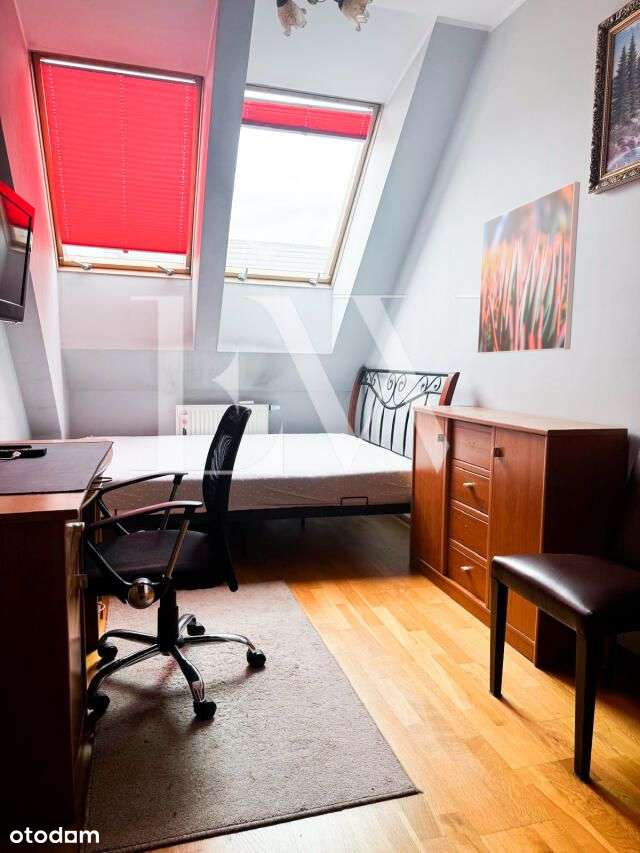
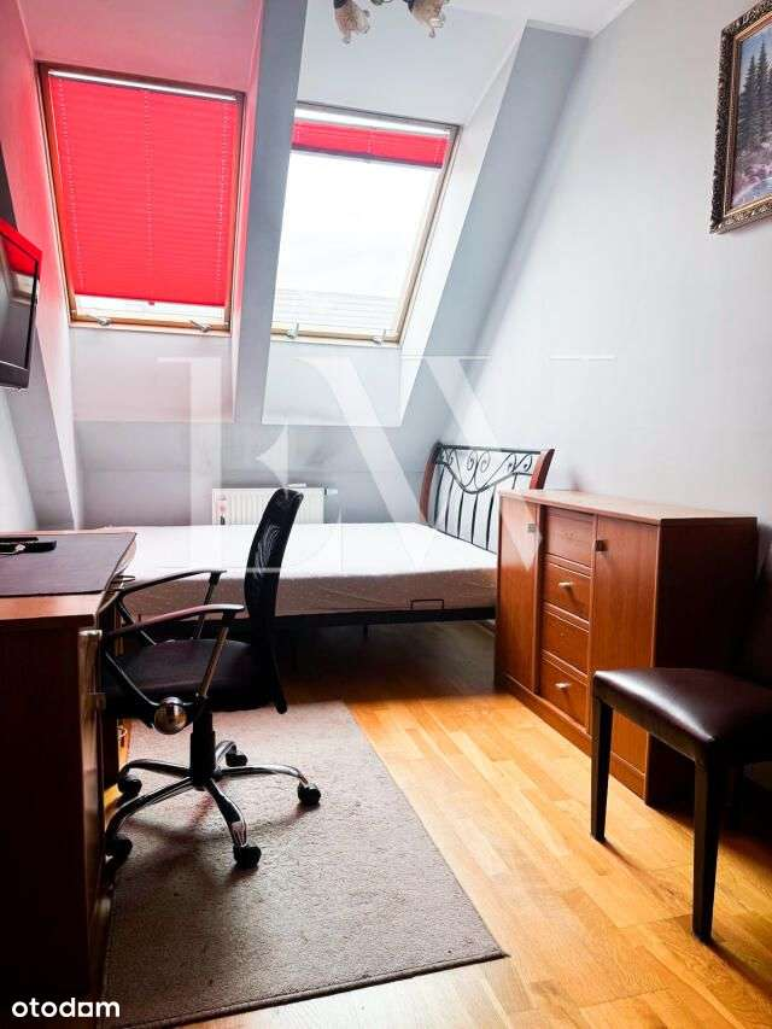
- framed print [476,181,581,355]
